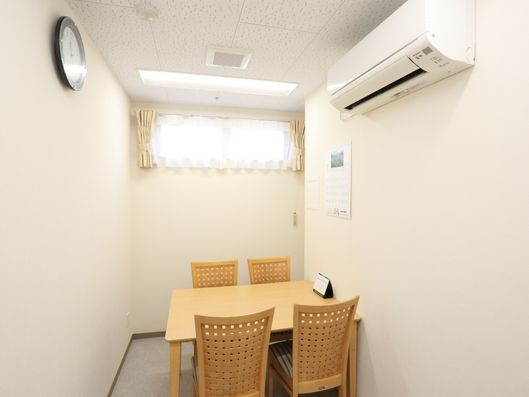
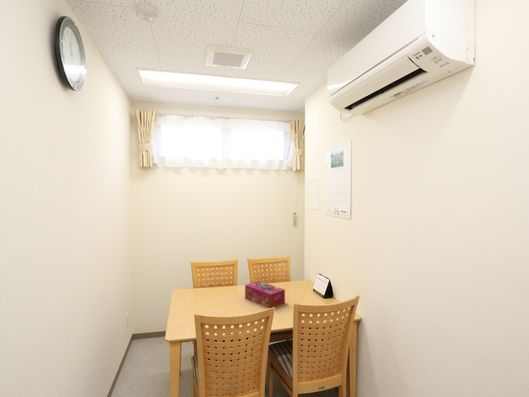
+ tissue box [244,280,286,309]
